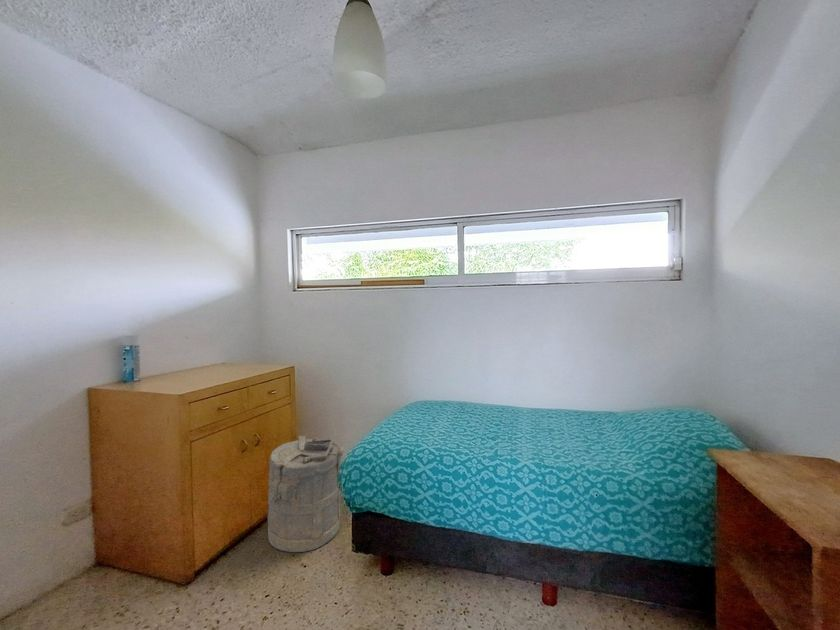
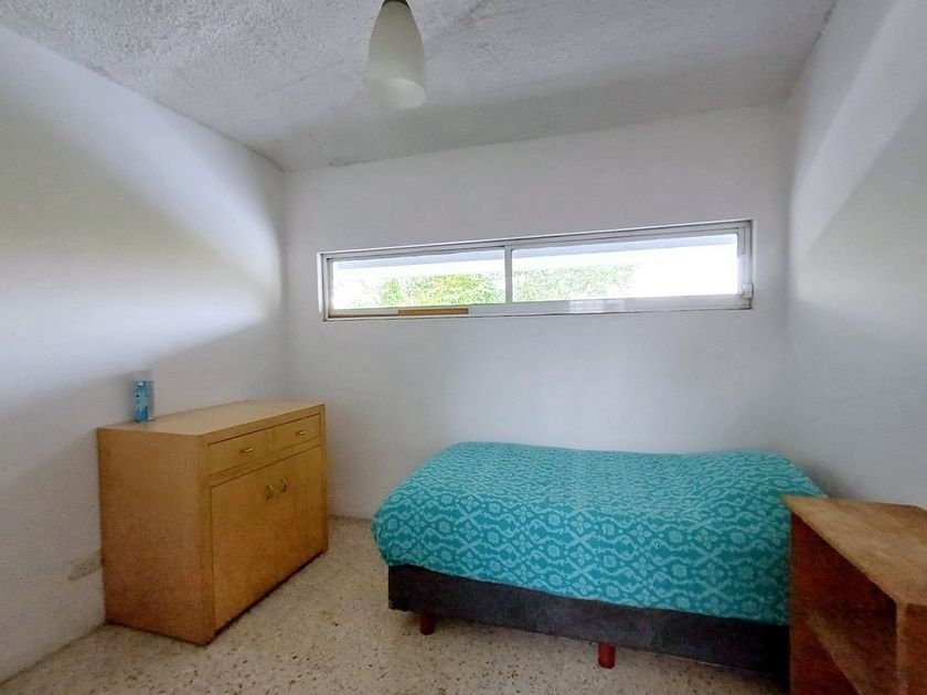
- laundry hamper [266,435,345,553]
